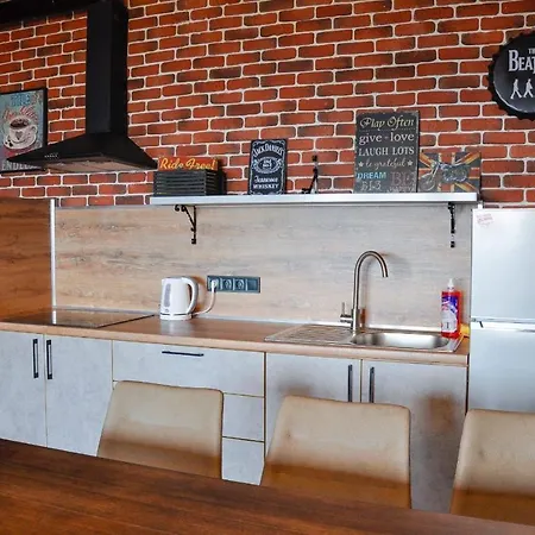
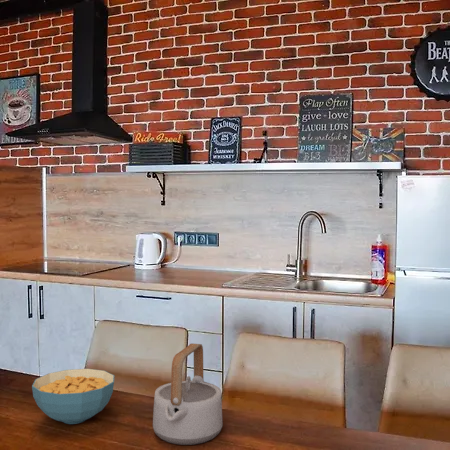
+ cereal bowl [31,368,115,425]
+ teapot [152,343,223,446]
